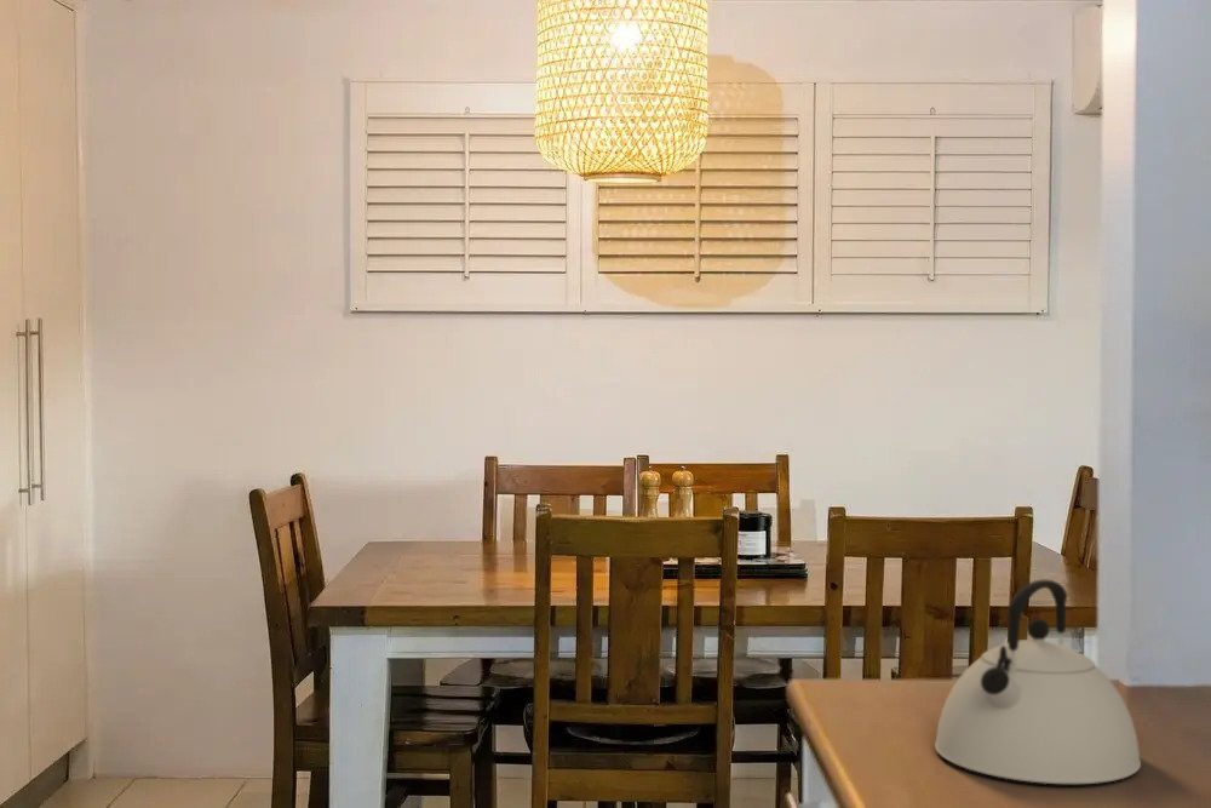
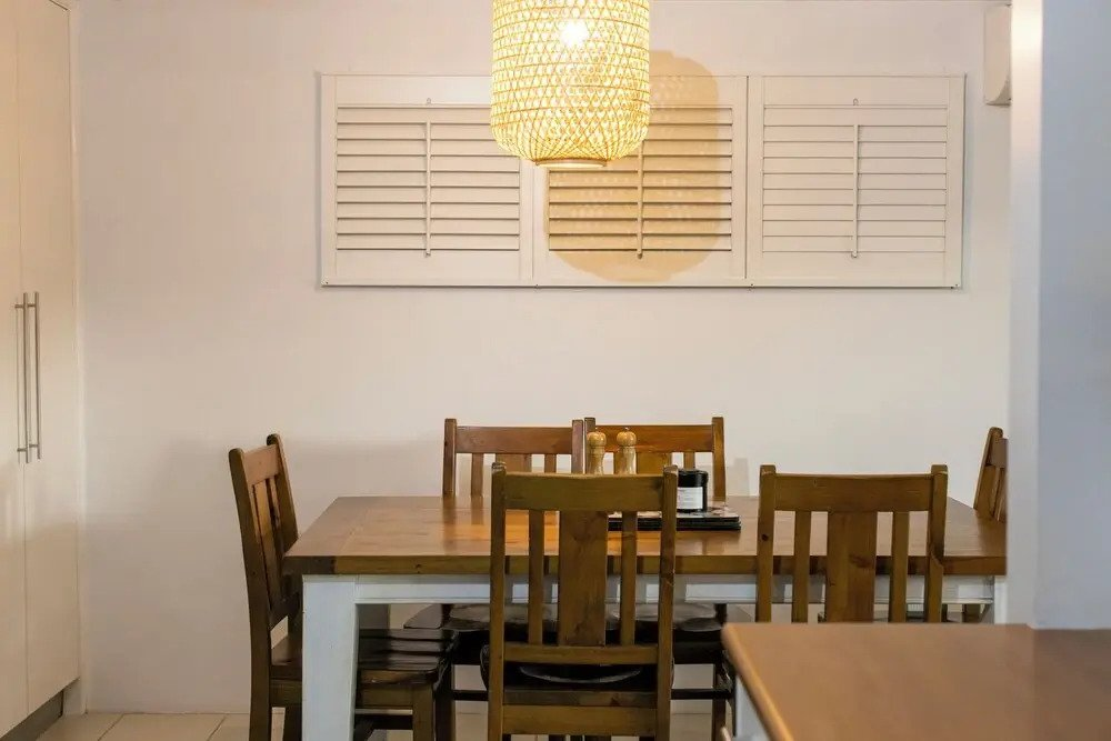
- kettle [934,578,1142,785]
